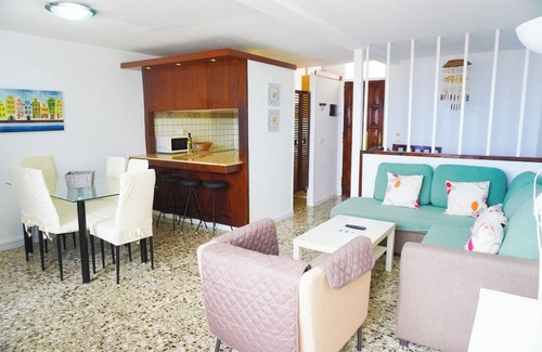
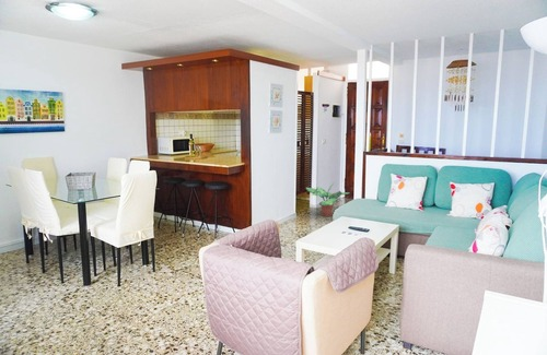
+ potted plant [305,182,351,217]
